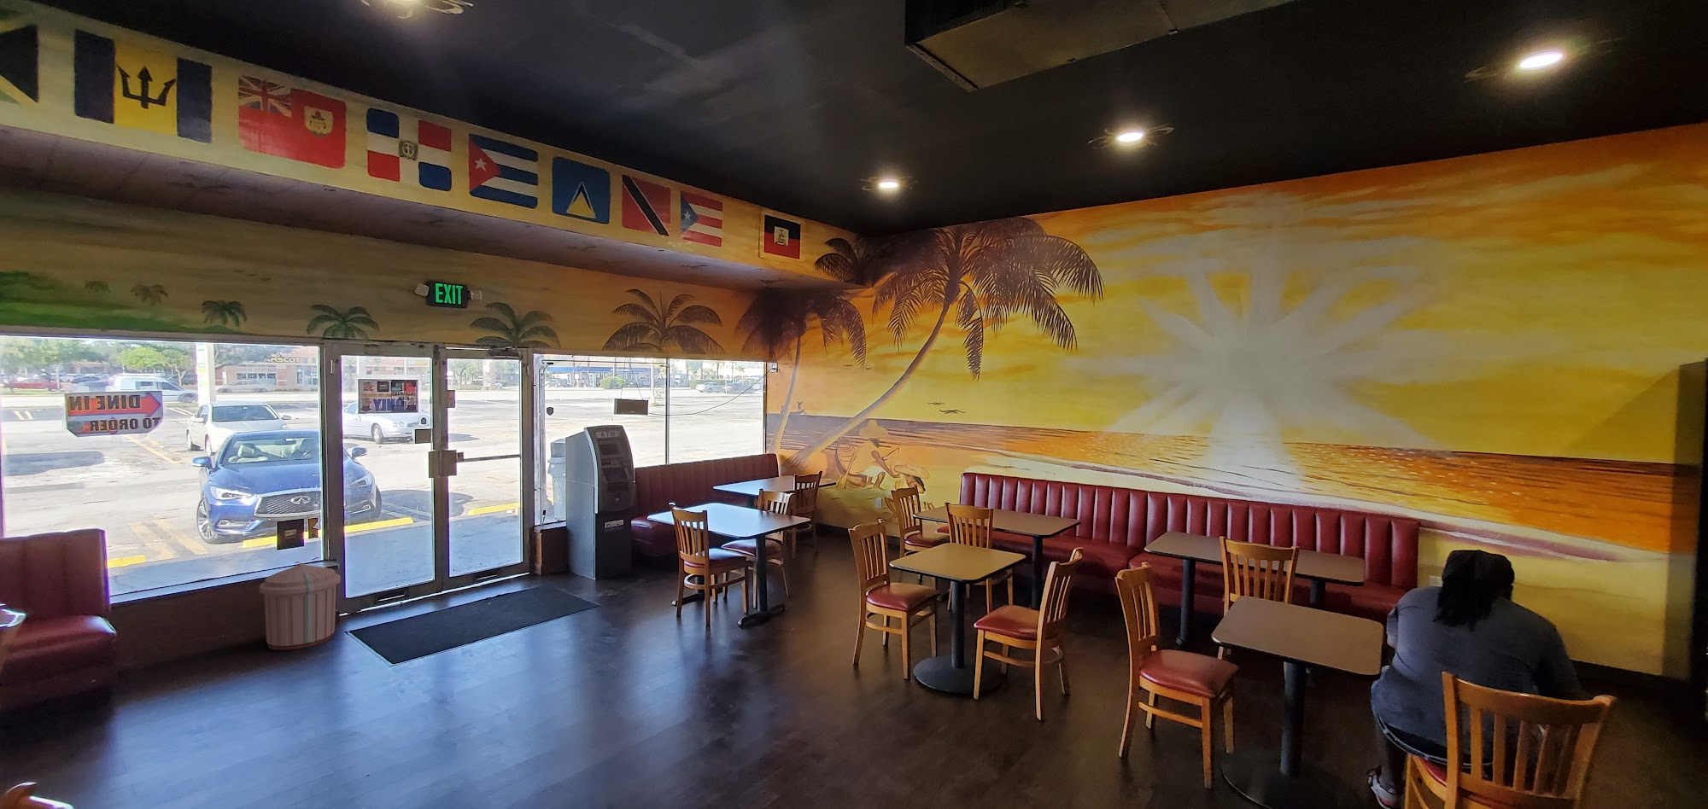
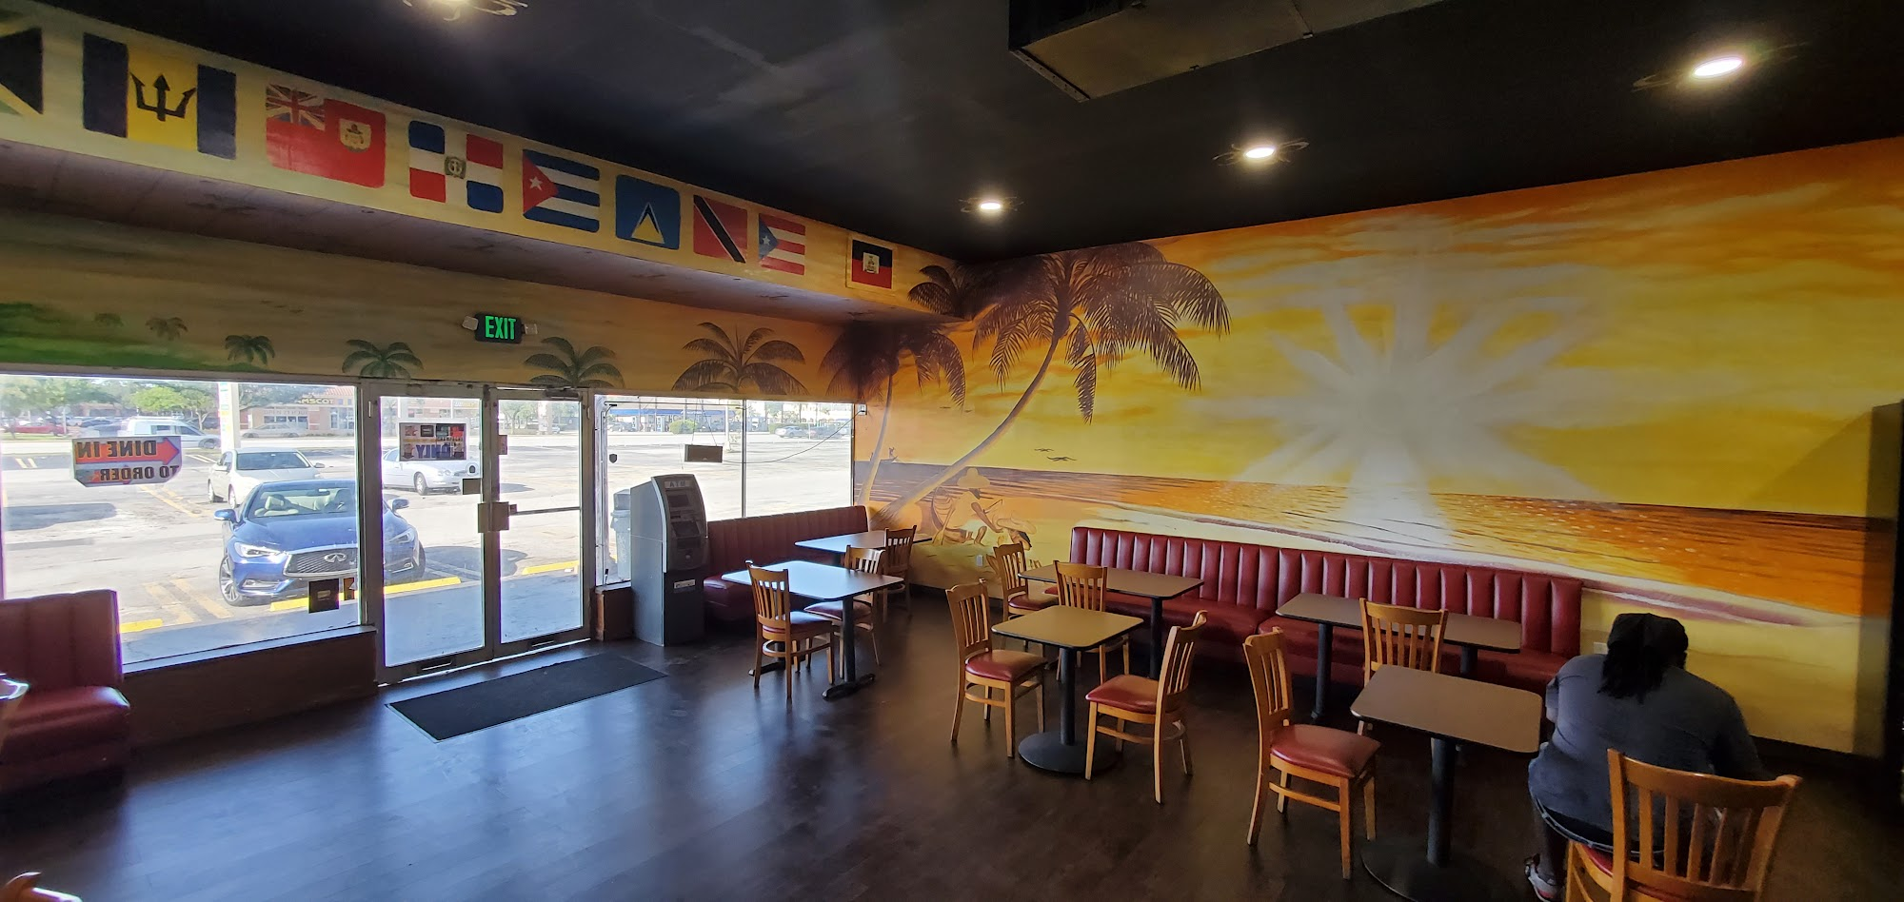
- trash can [259,562,342,651]
